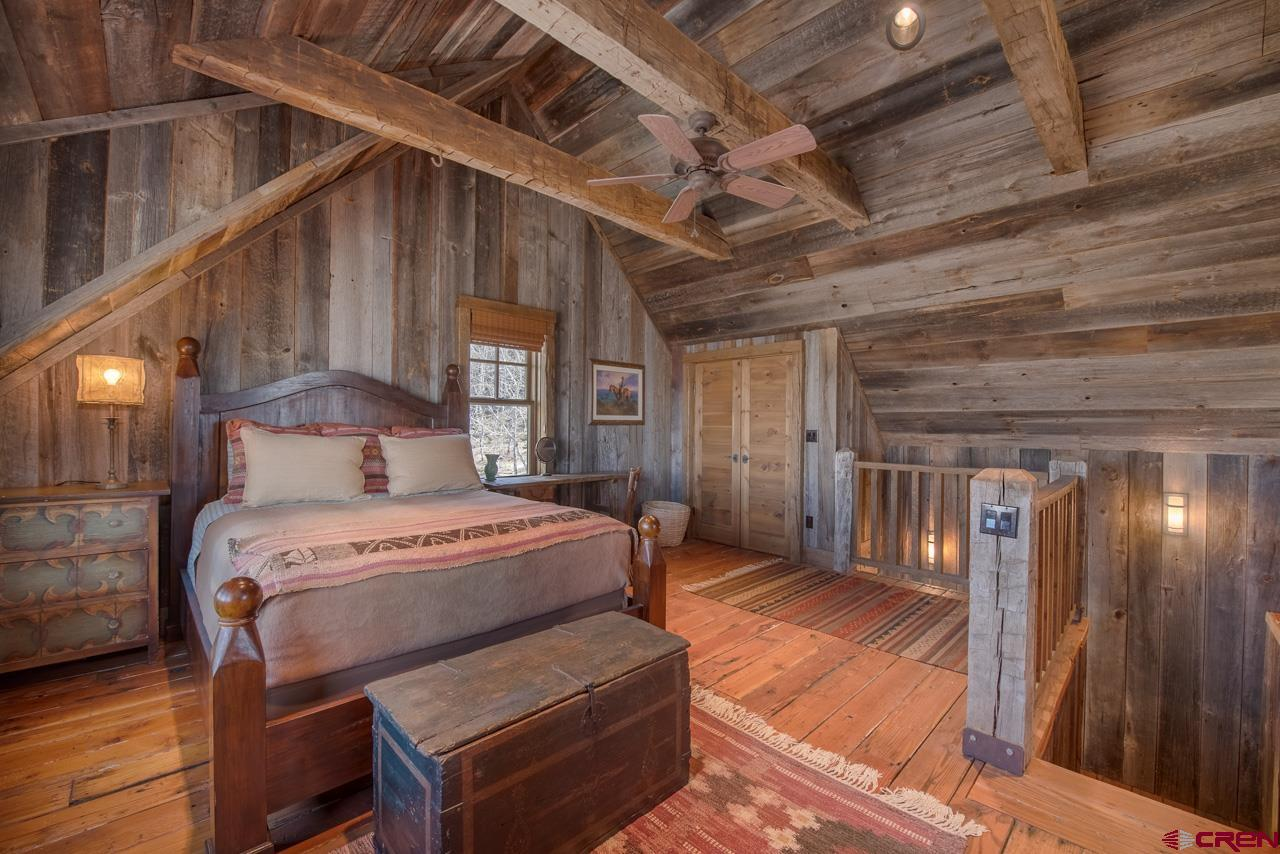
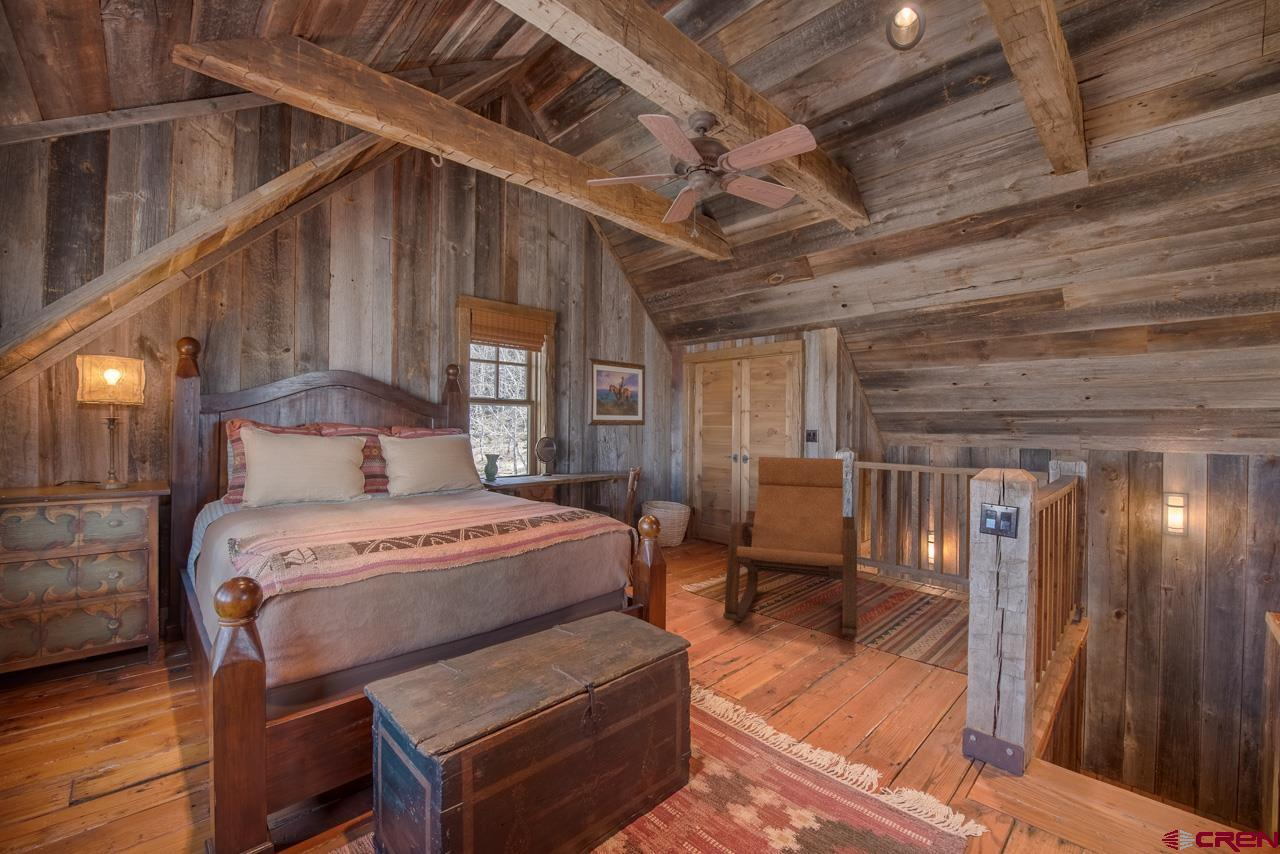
+ rocking chair [722,456,858,637]
